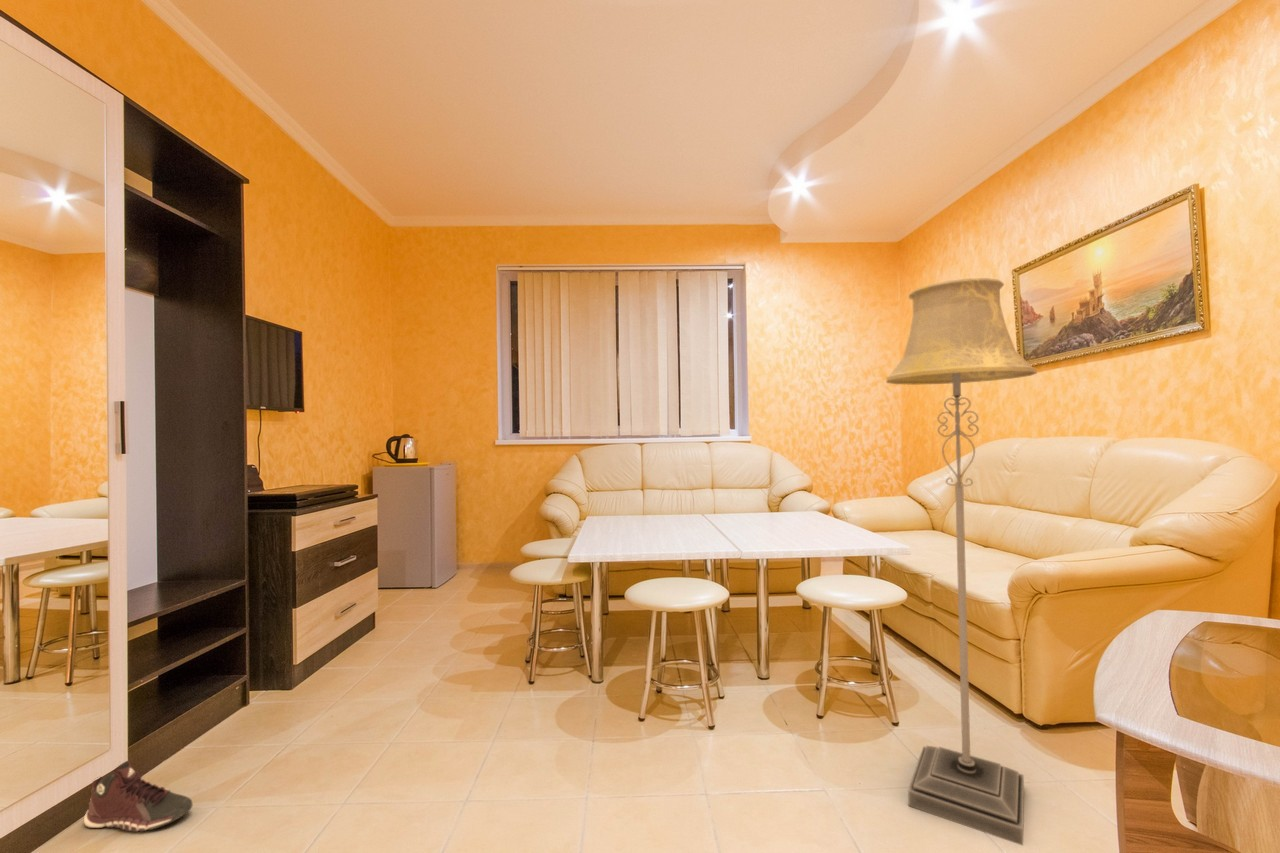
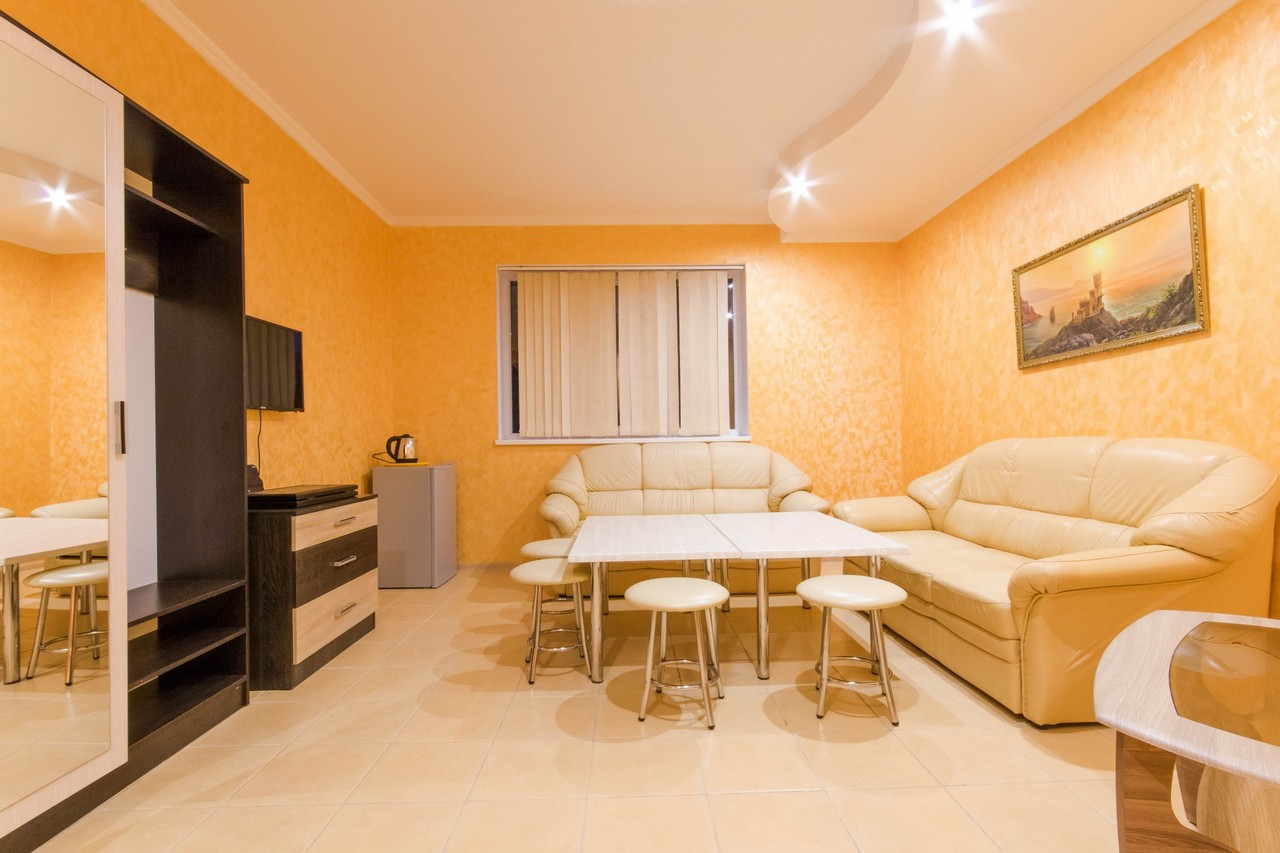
- sneaker [83,760,194,833]
- floor lamp [885,277,1038,846]
